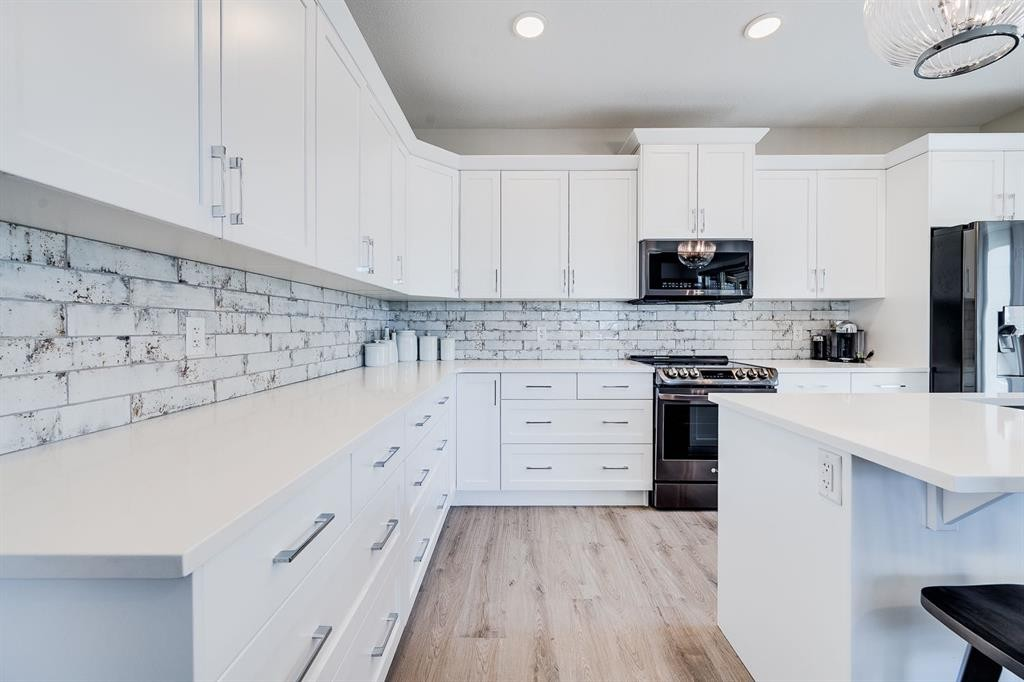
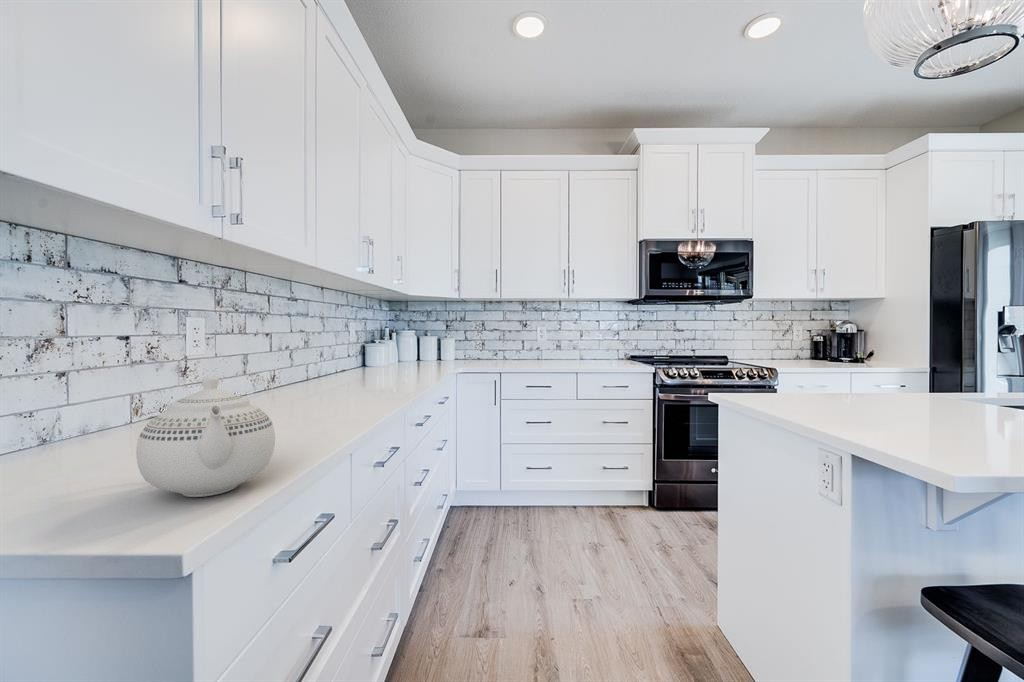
+ teapot [135,375,276,498]
